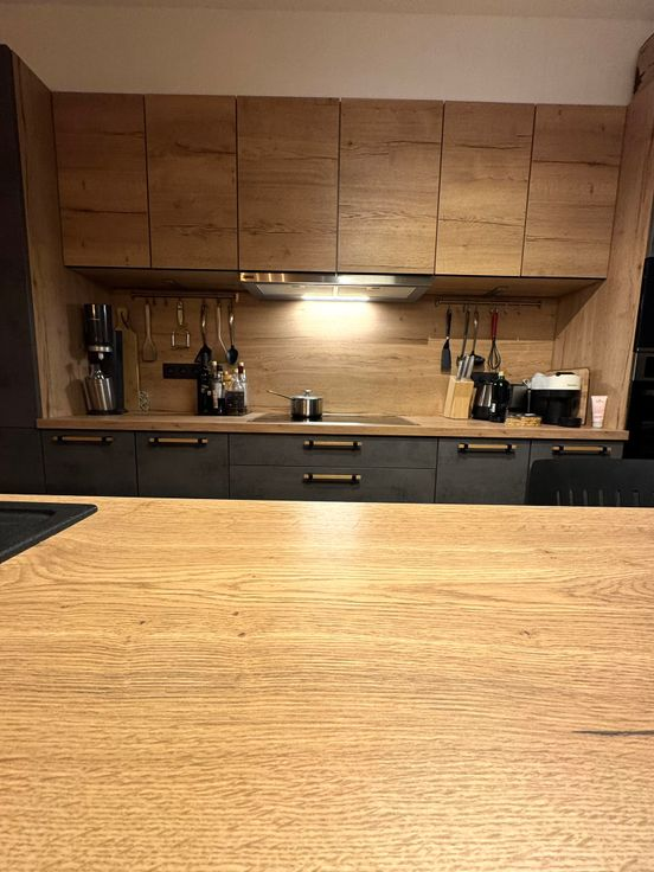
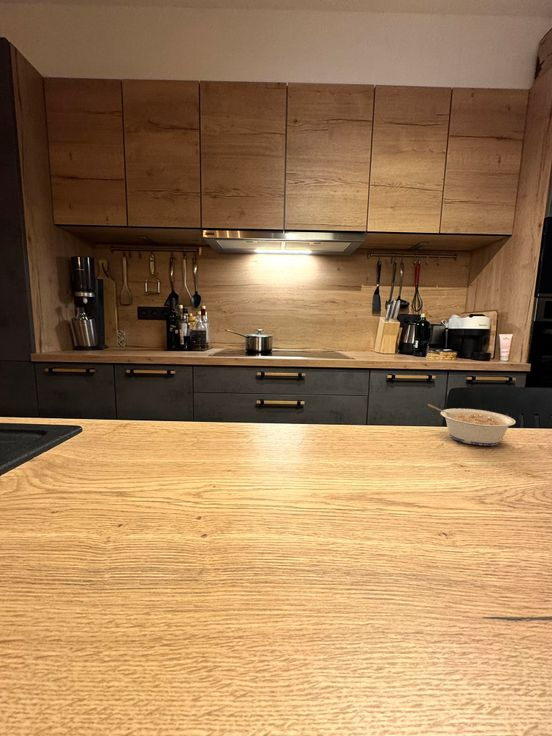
+ legume [427,403,517,447]
